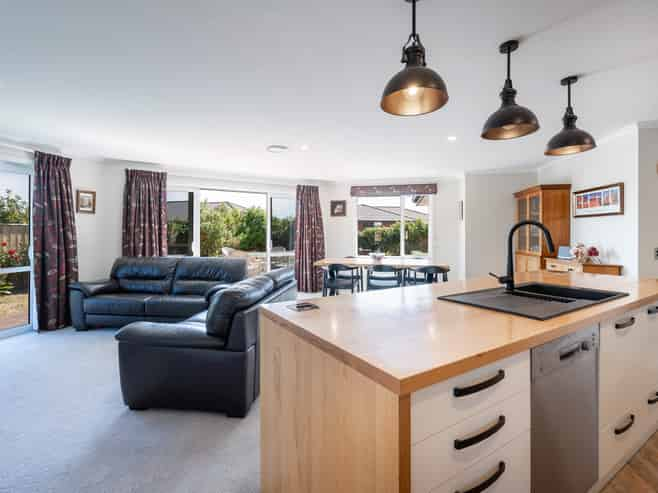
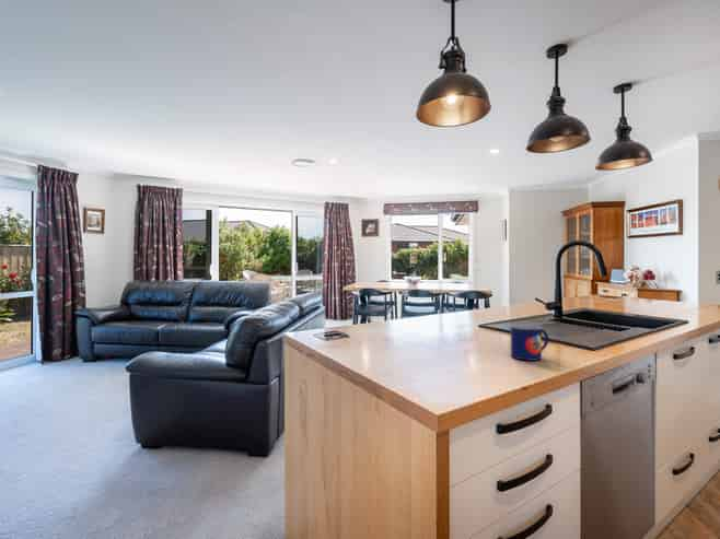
+ mug [510,324,549,362]
